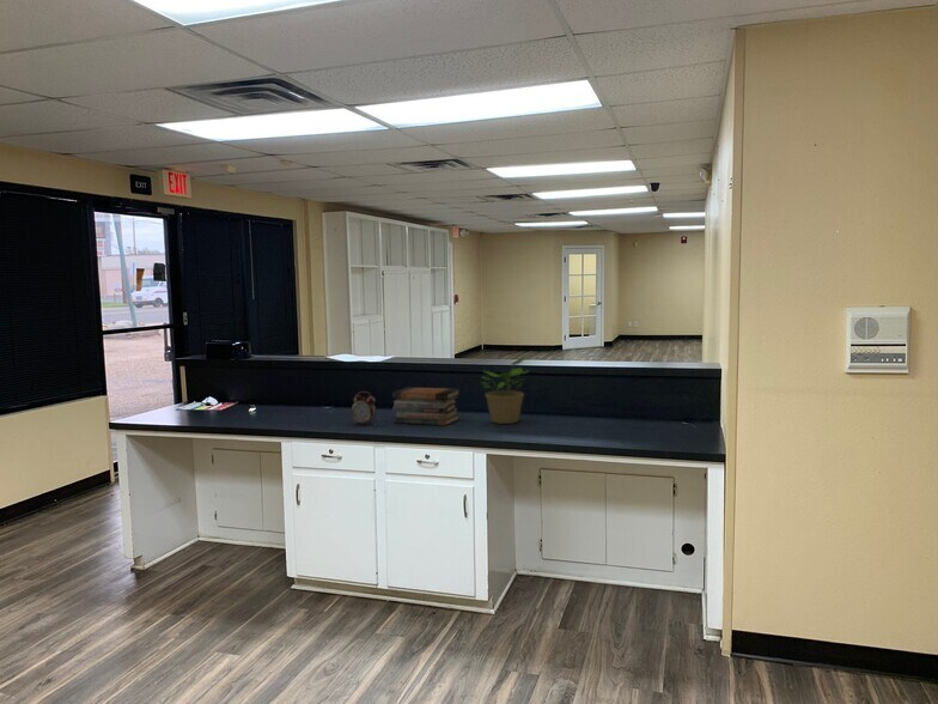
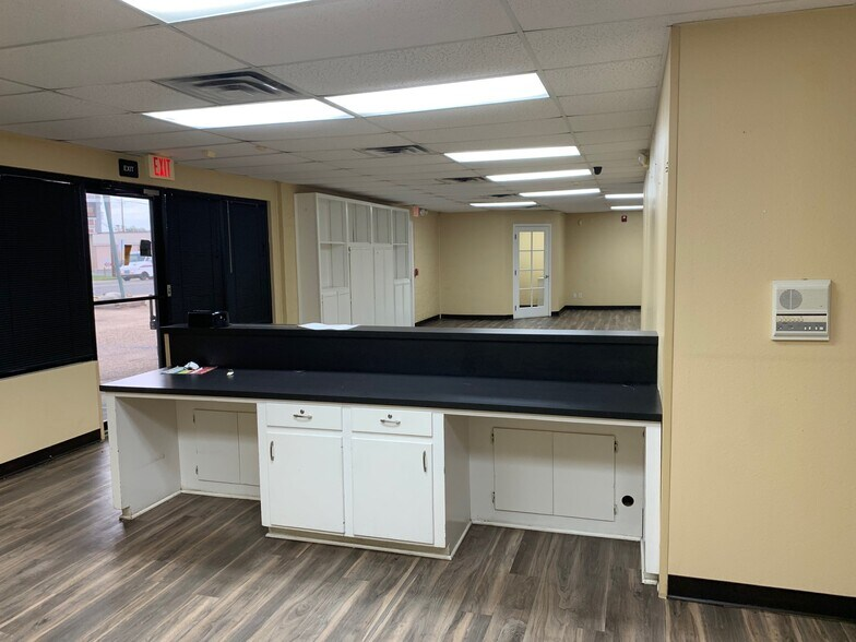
- book stack [390,386,462,426]
- alarm clock [351,390,377,426]
- potted plant [479,354,529,425]
